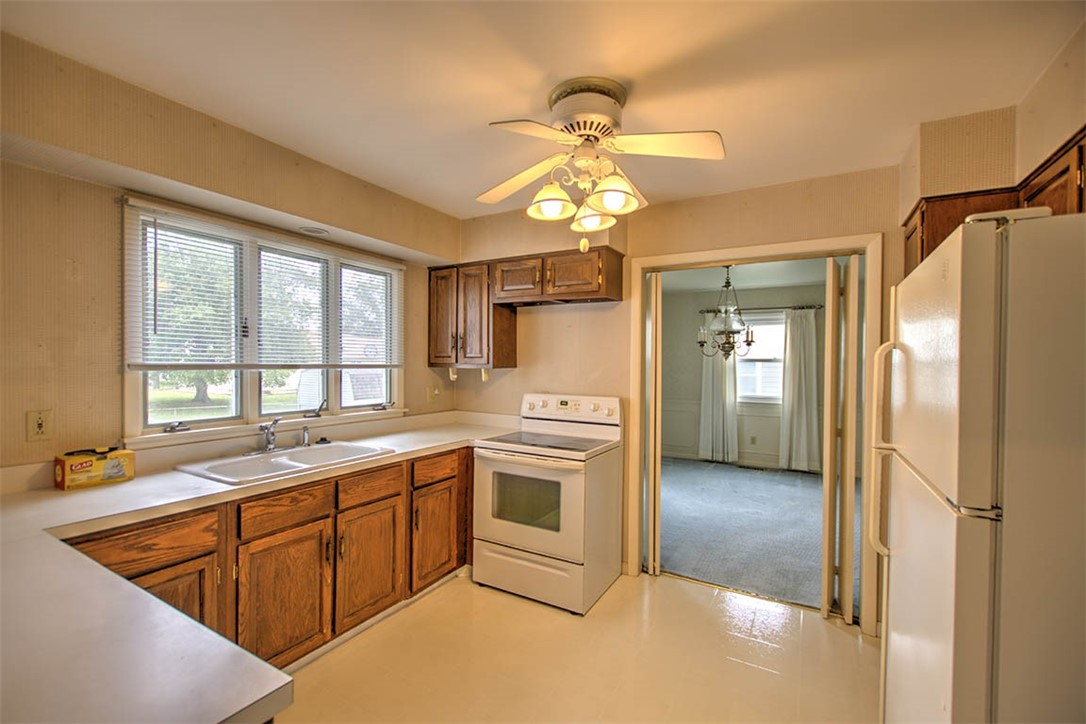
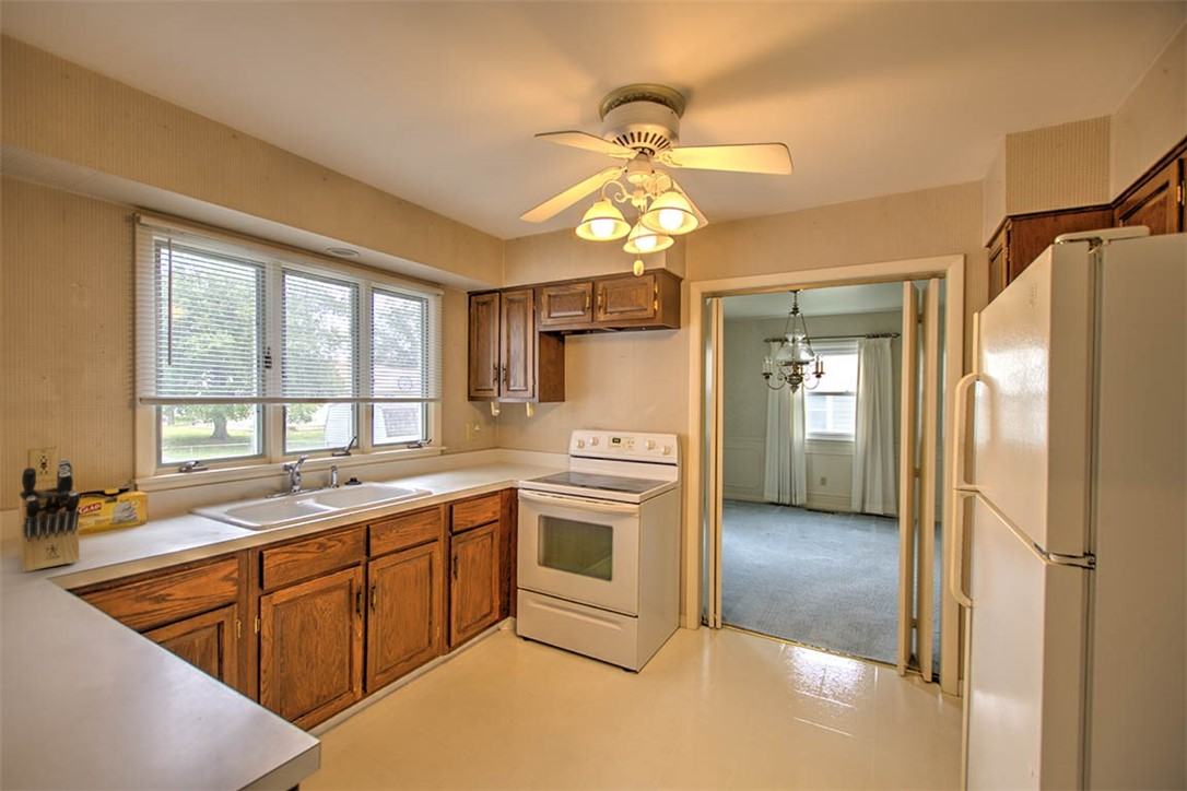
+ knife block [17,458,81,572]
